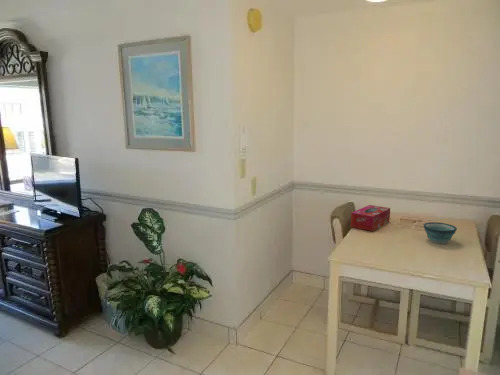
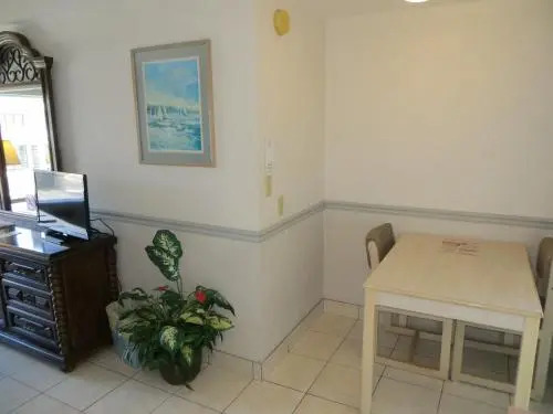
- bowl [423,221,458,245]
- tissue box [350,204,391,232]
